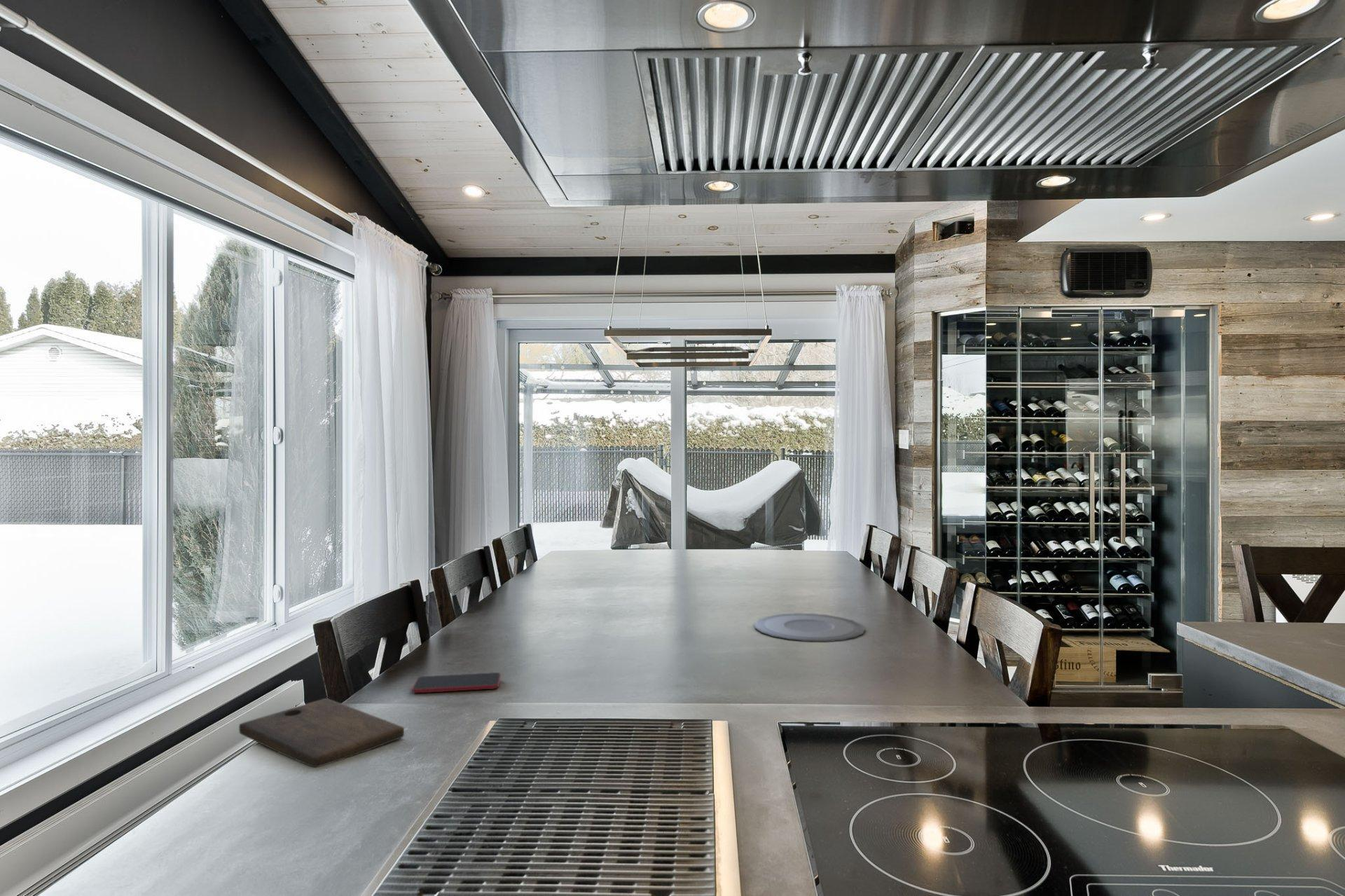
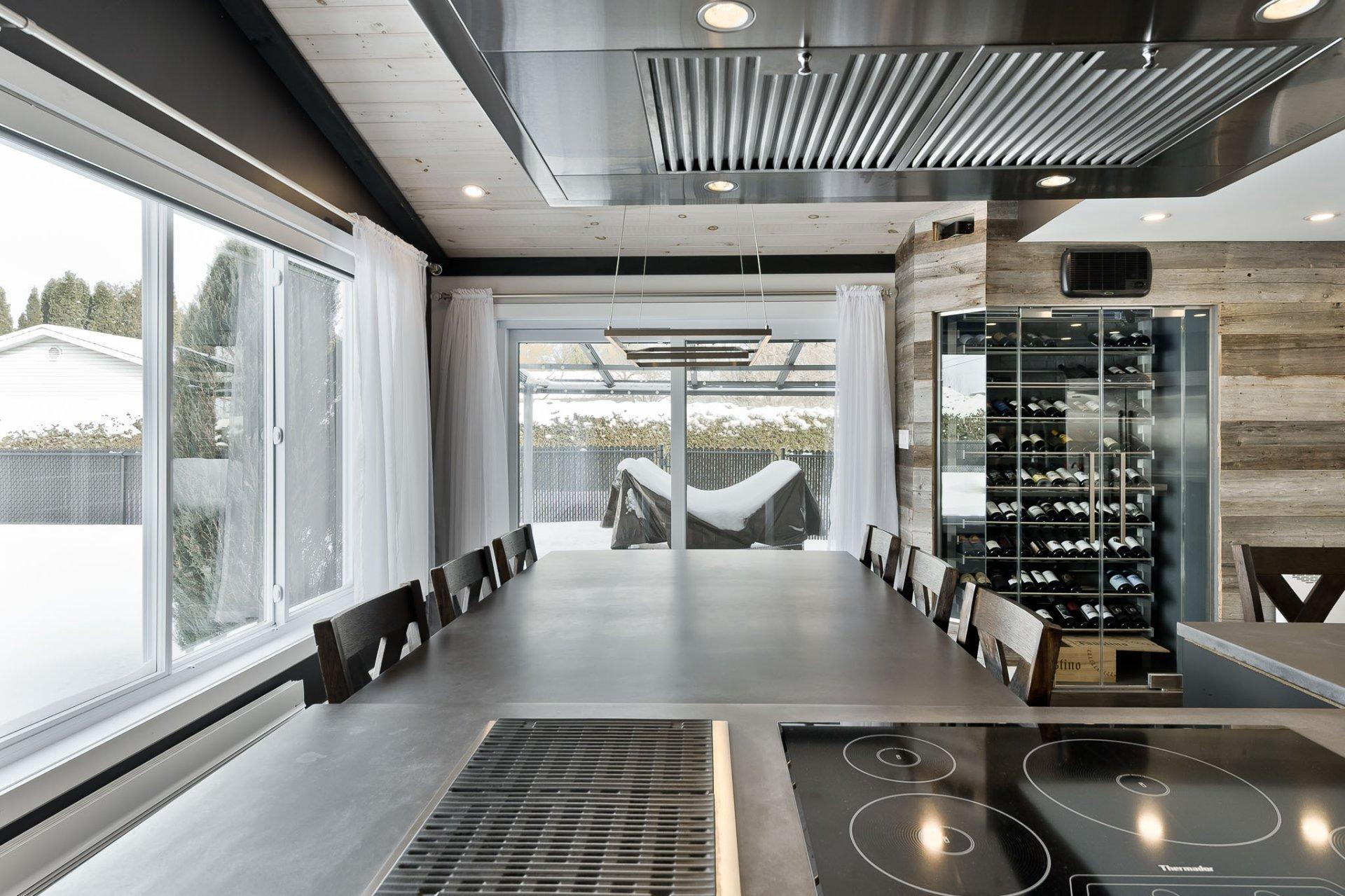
- smartphone [411,672,502,694]
- cutting board [238,698,405,768]
- plate [754,612,866,642]
